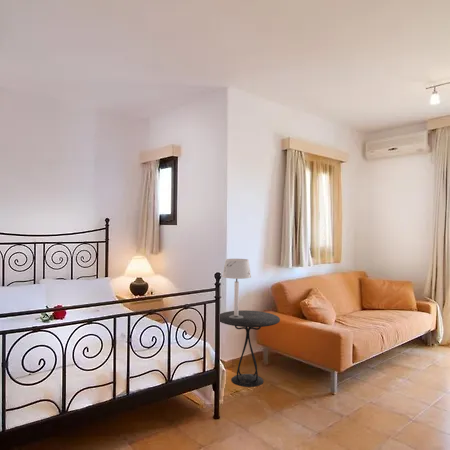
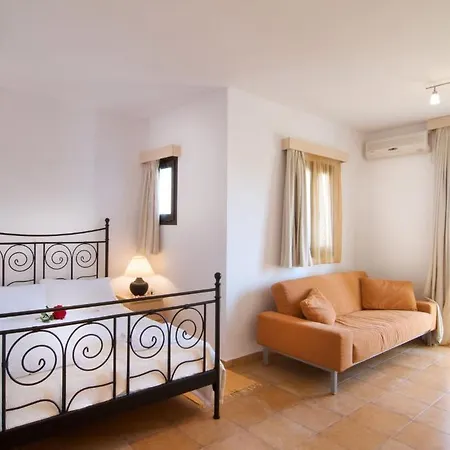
- table lamp [222,258,252,319]
- side table [219,309,281,388]
